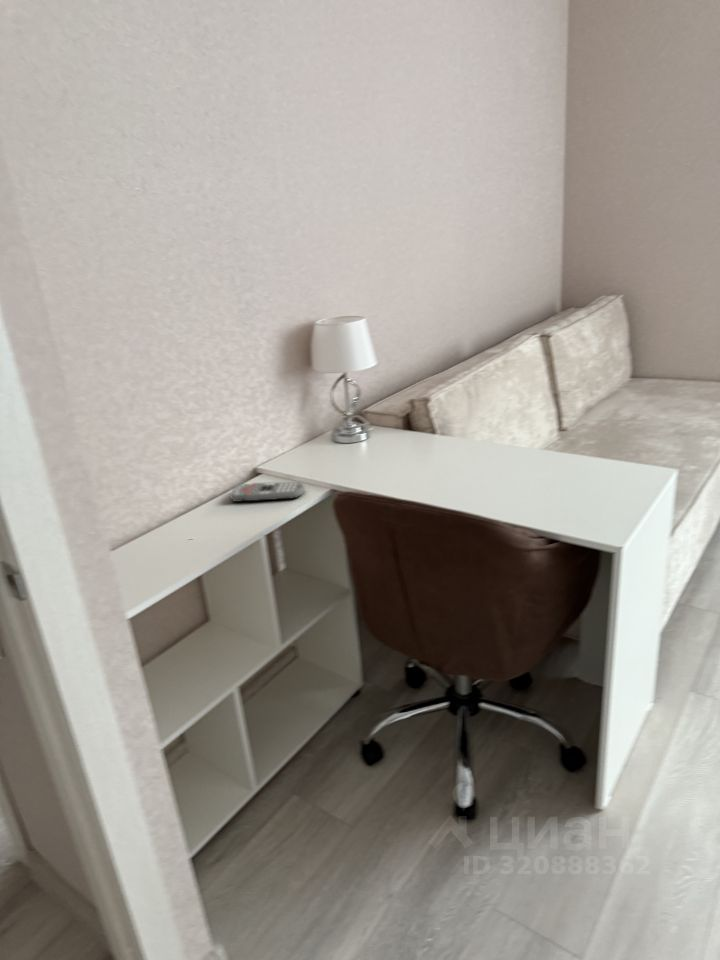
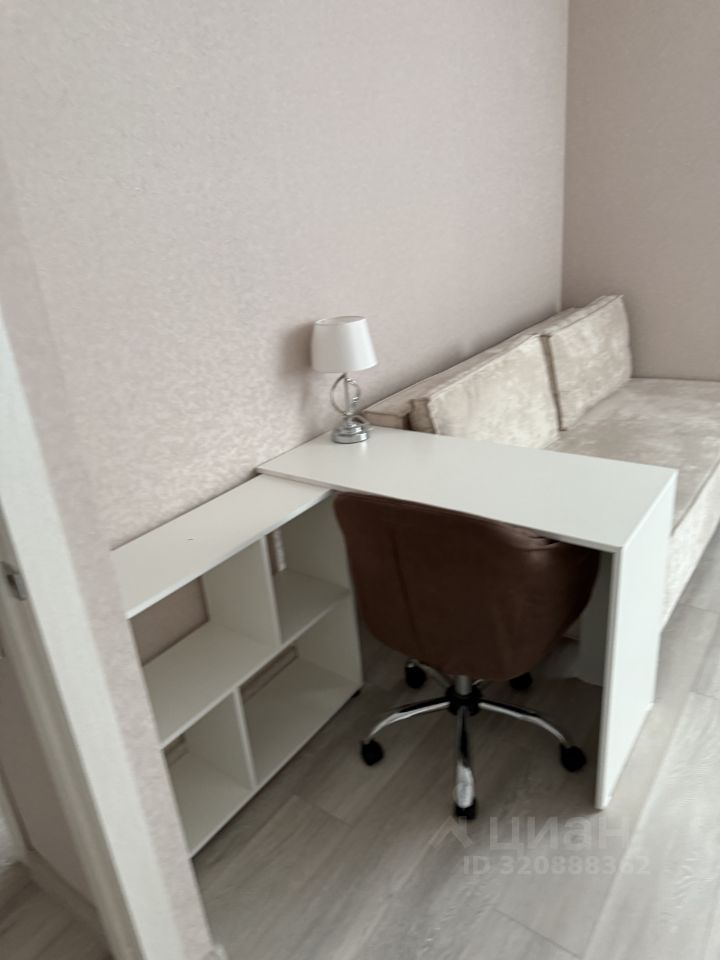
- remote control [229,481,306,503]
